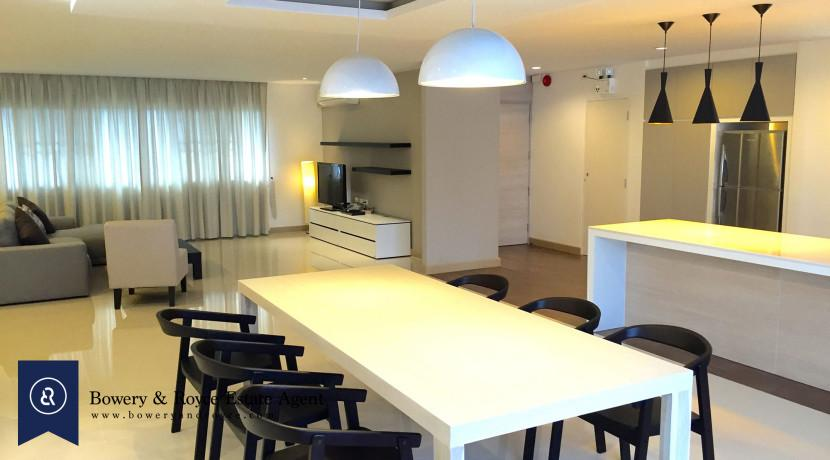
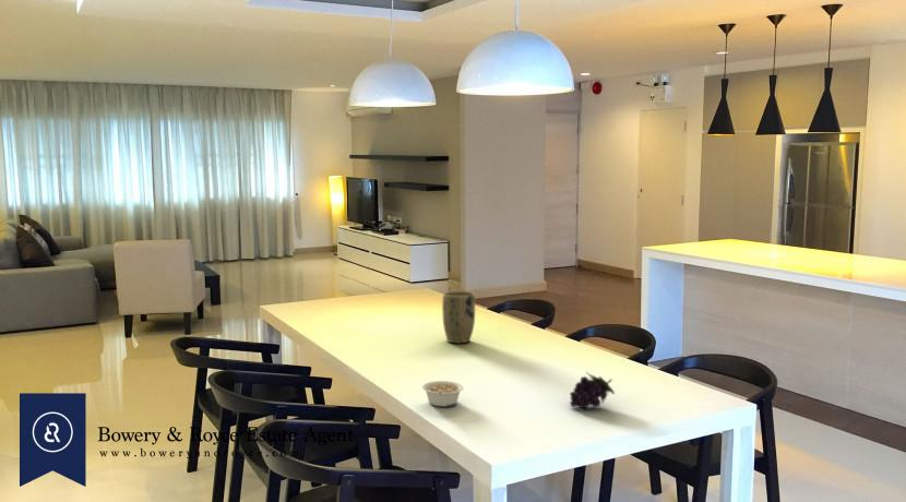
+ fruit [569,371,616,409]
+ plant pot [441,290,476,345]
+ legume [421,380,464,407]
